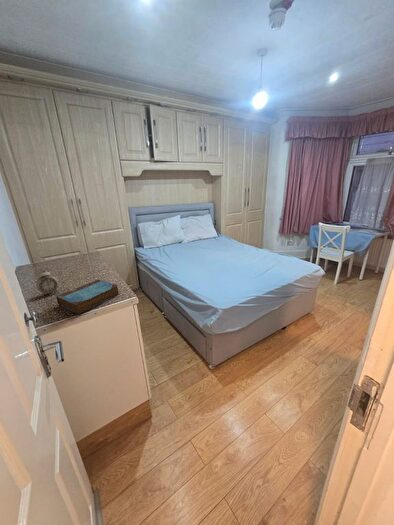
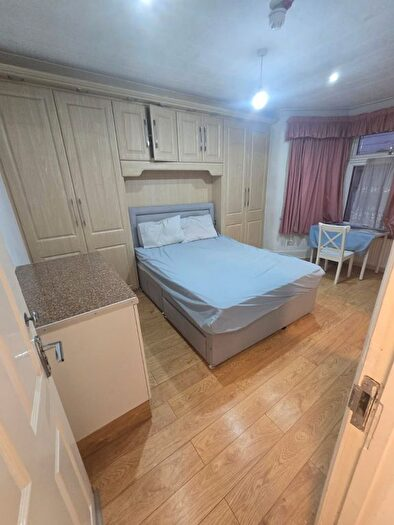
- alarm clock [35,266,60,298]
- book [55,279,120,315]
